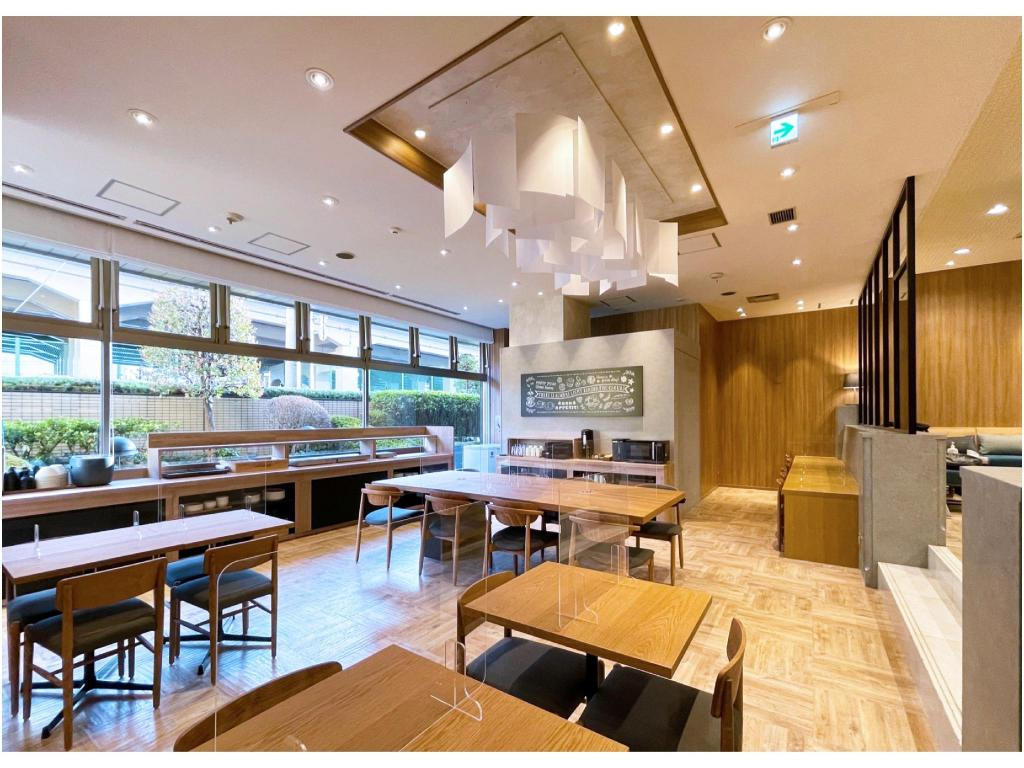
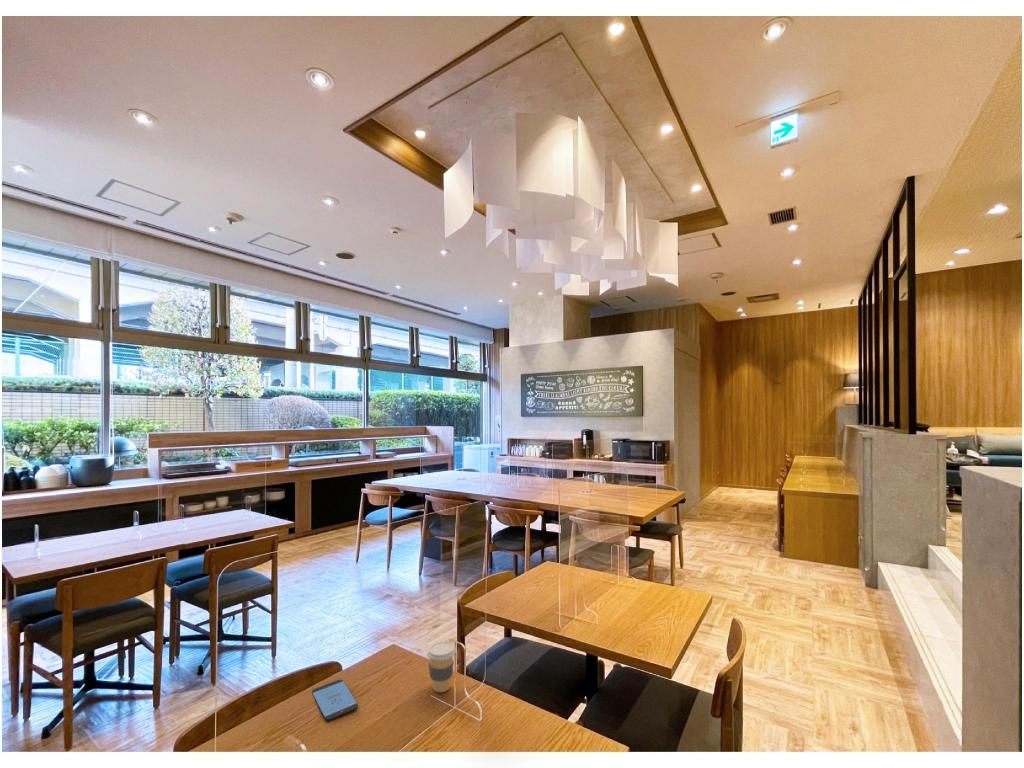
+ coffee cup [426,641,457,693]
+ smartphone [311,679,359,721]
